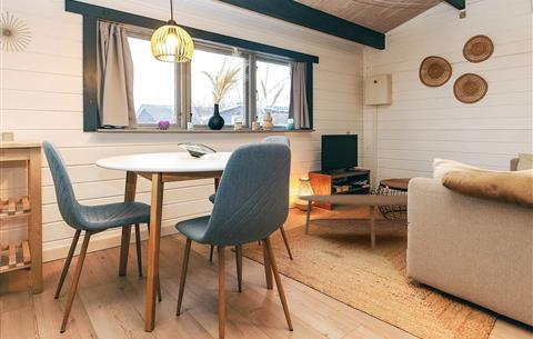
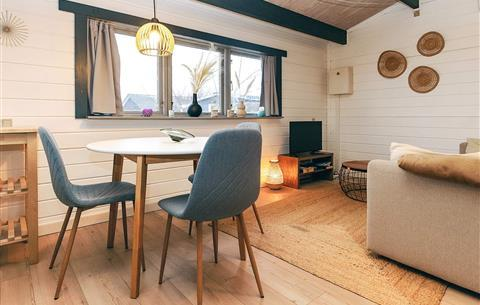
- coffee table [298,193,409,251]
